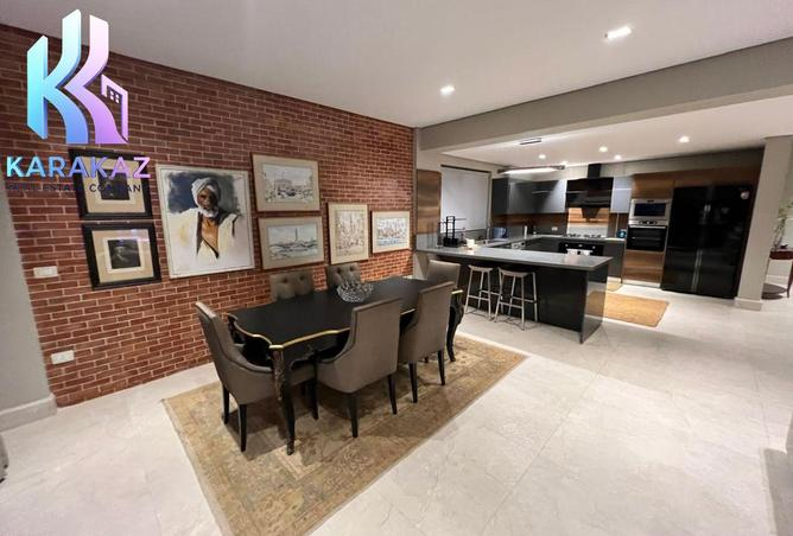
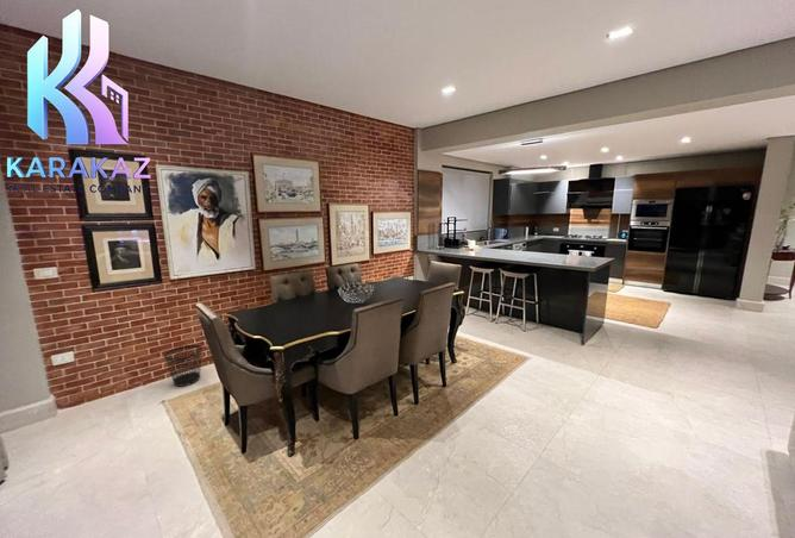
+ wastebasket [163,344,204,387]
